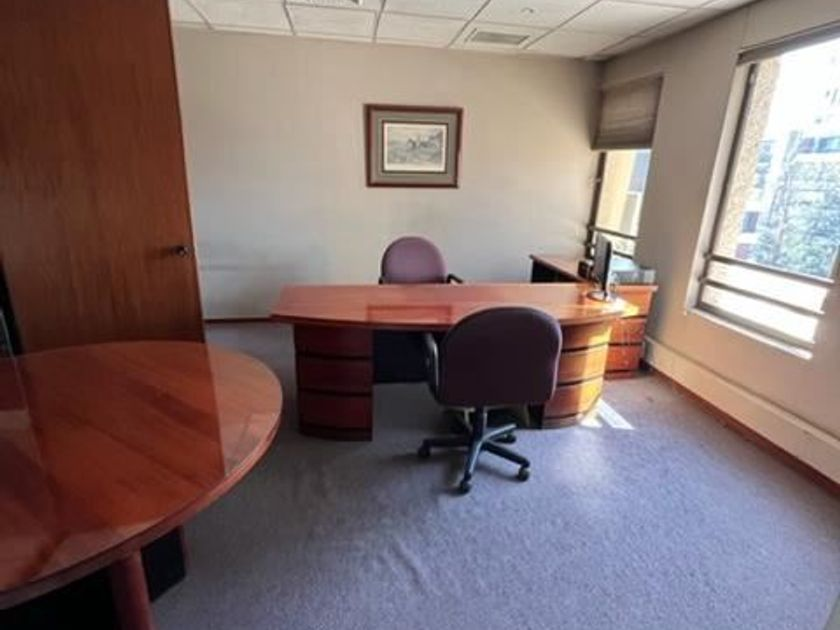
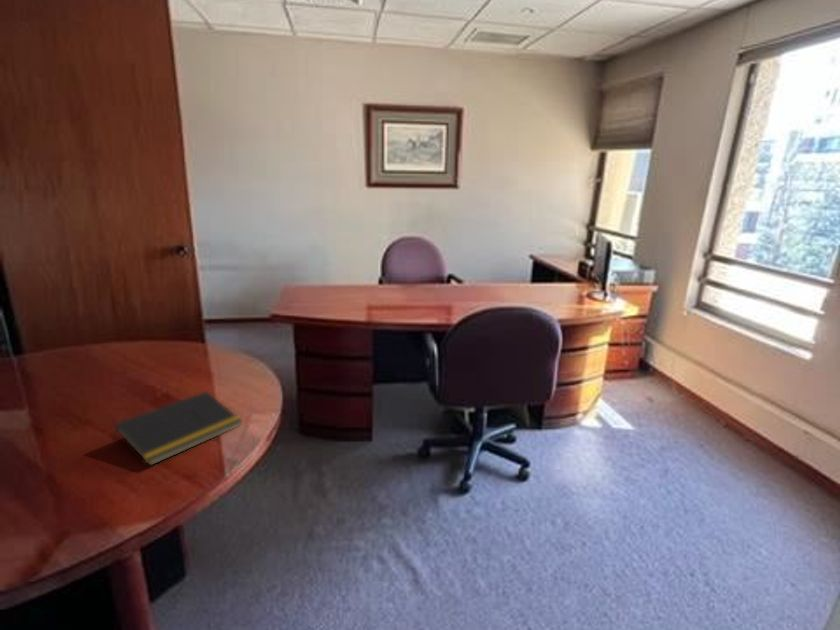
+ notepad [113,390,244,467]
